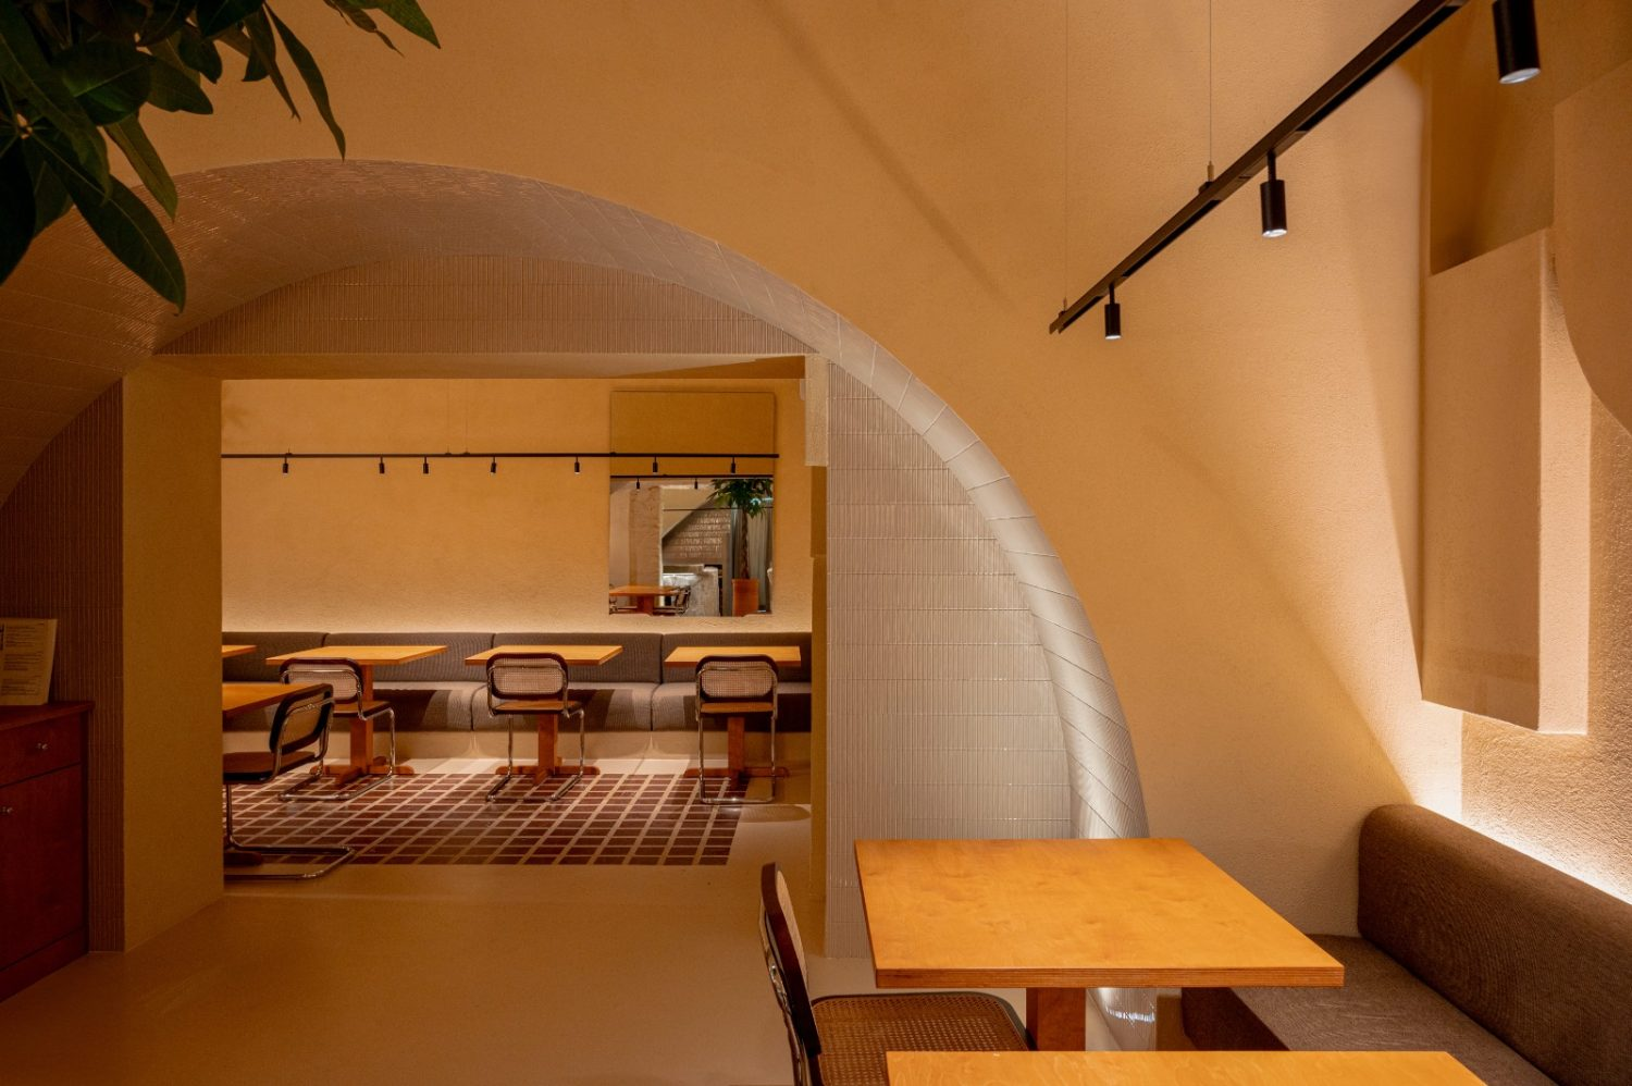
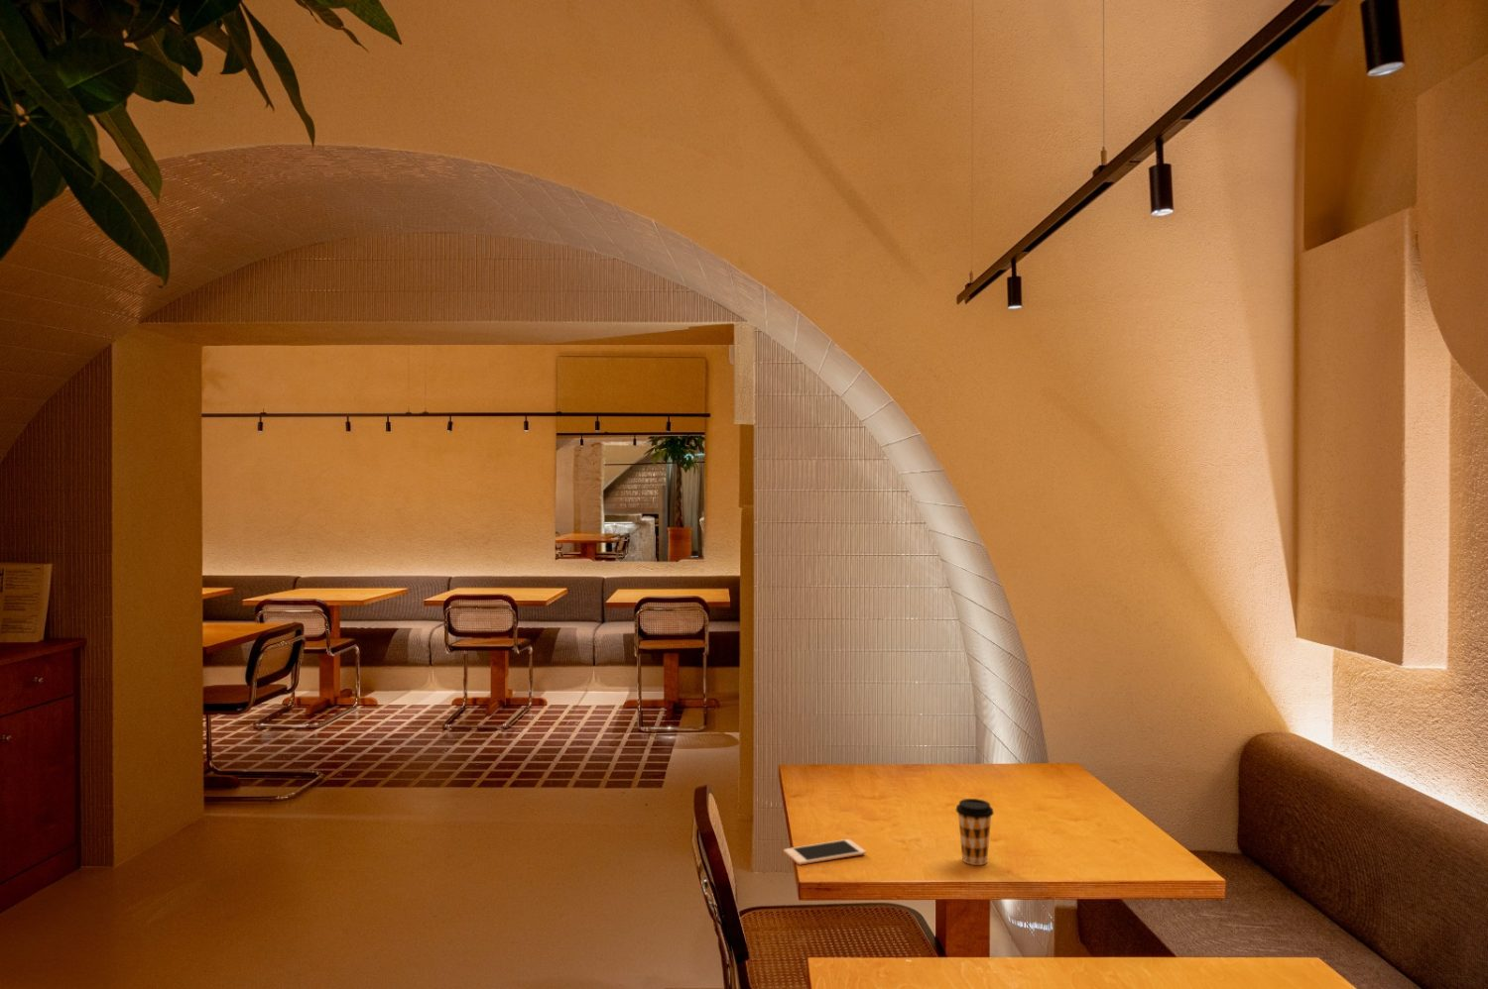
+ coffee cup [956,798,995,866]
+ cell phone [783,839,867,866]
